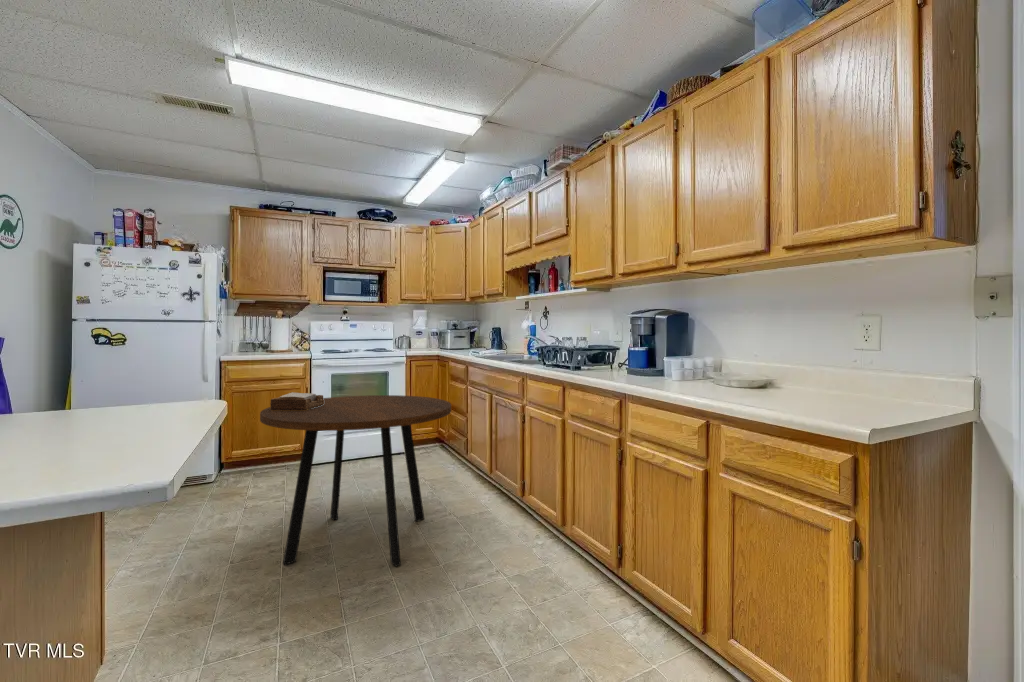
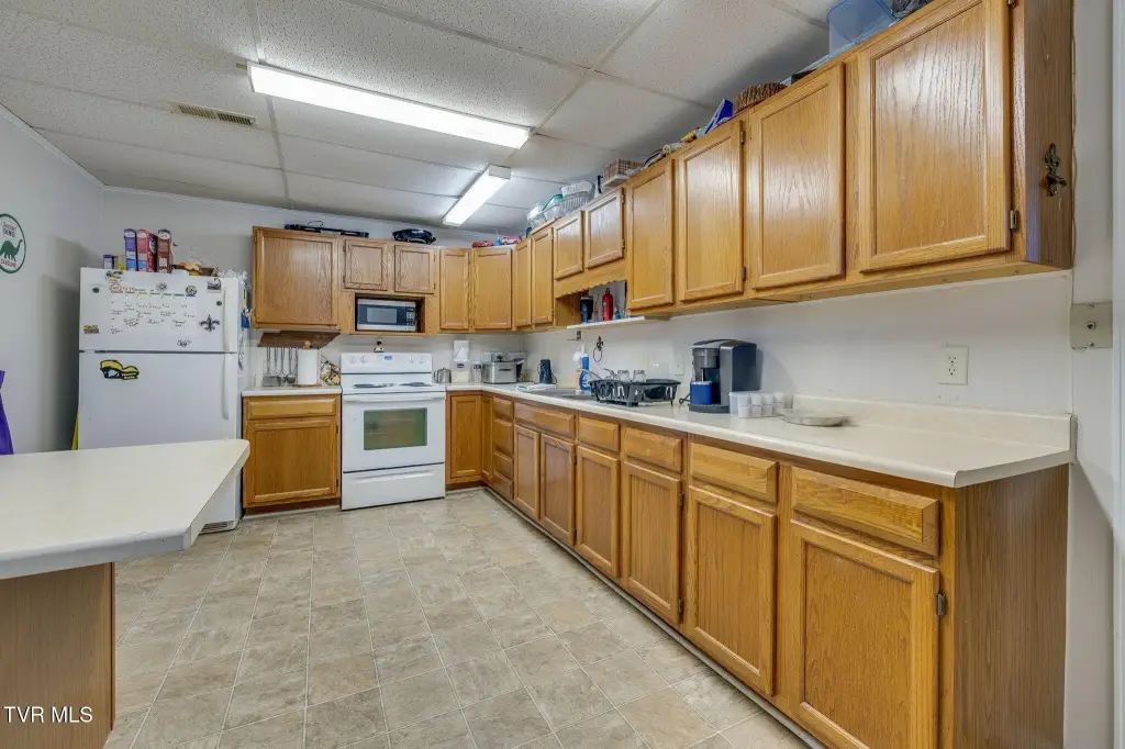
- napkin holder [269,391,324,410]
- dining table [259,394,452,567]
